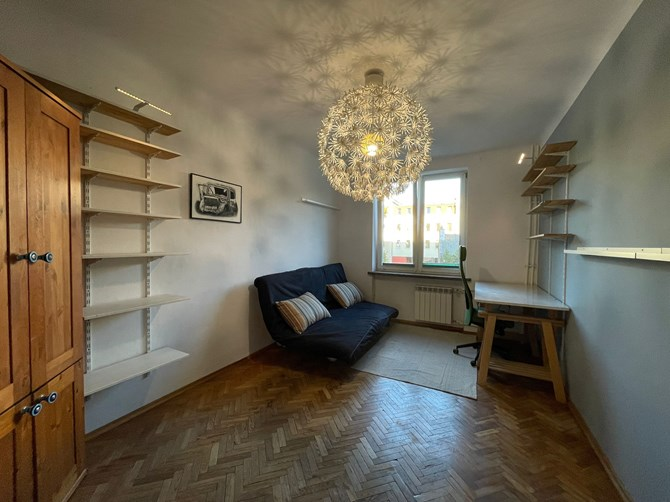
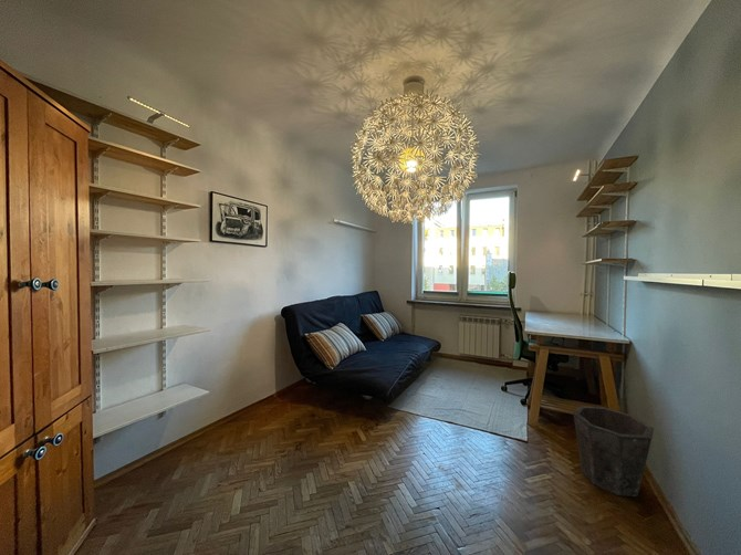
+ waste bin [572,405,655,498]
